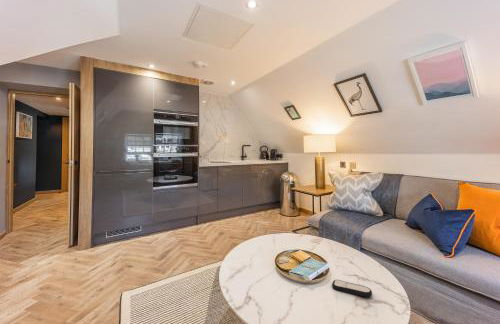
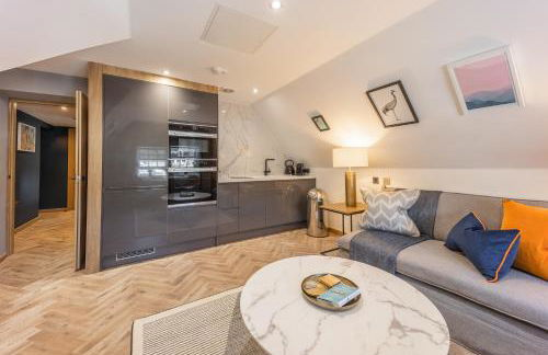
- remote control [331,279,373,298]
